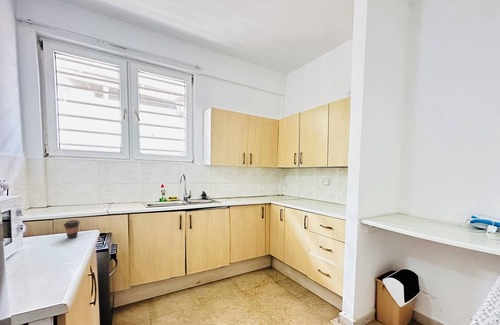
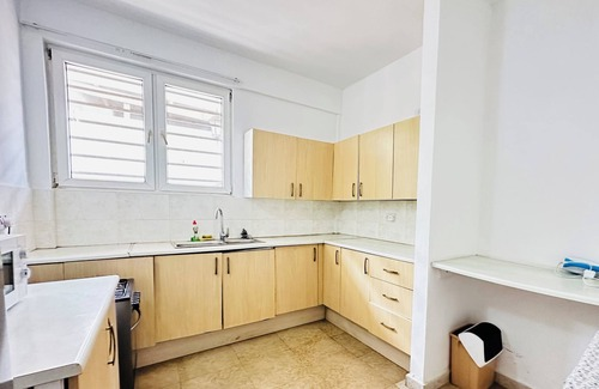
- coffee cup [63,219,81,239]
